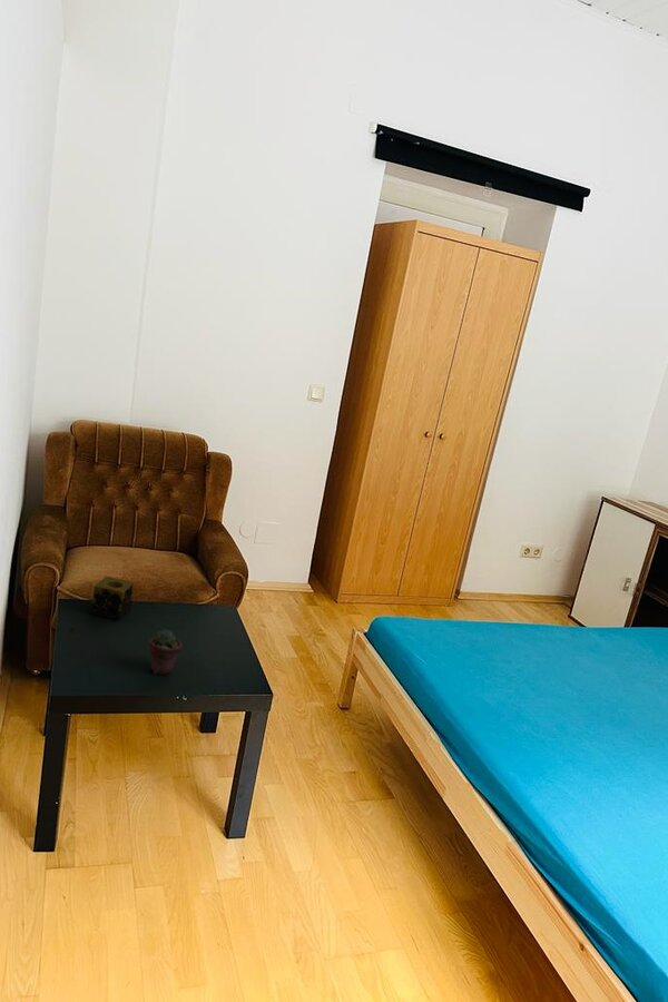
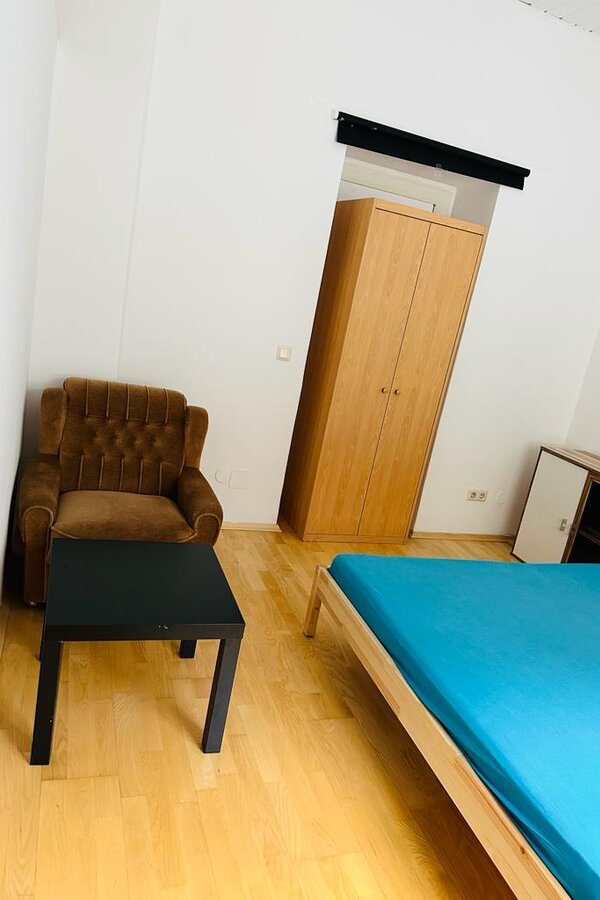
- candle [90,576,135,620]
- potted succulent [148,628,184,676]
